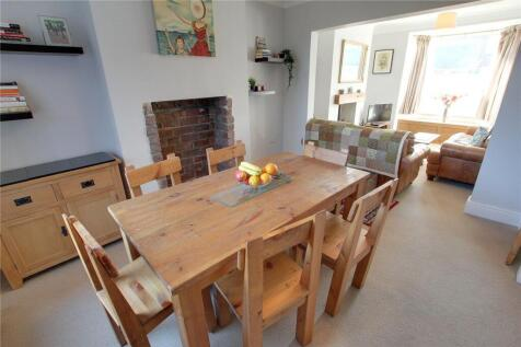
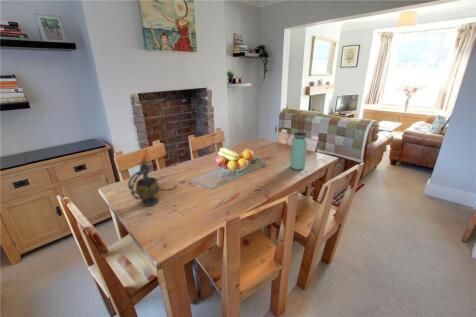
+ bottle [290,131,308,170]
+ teapot [127,161,178,207]
